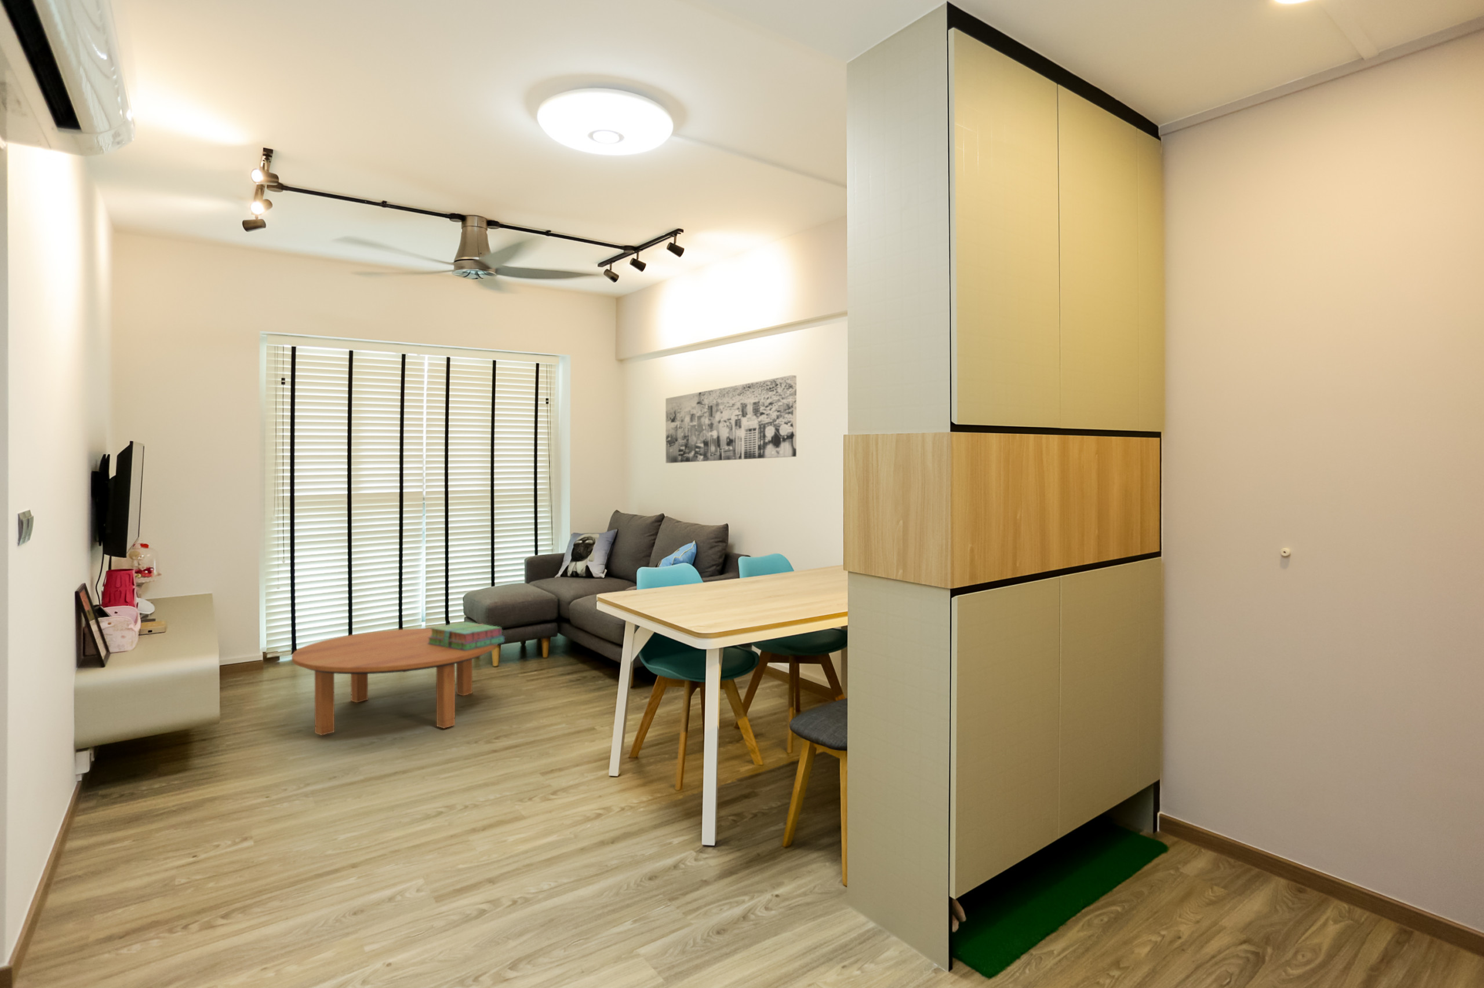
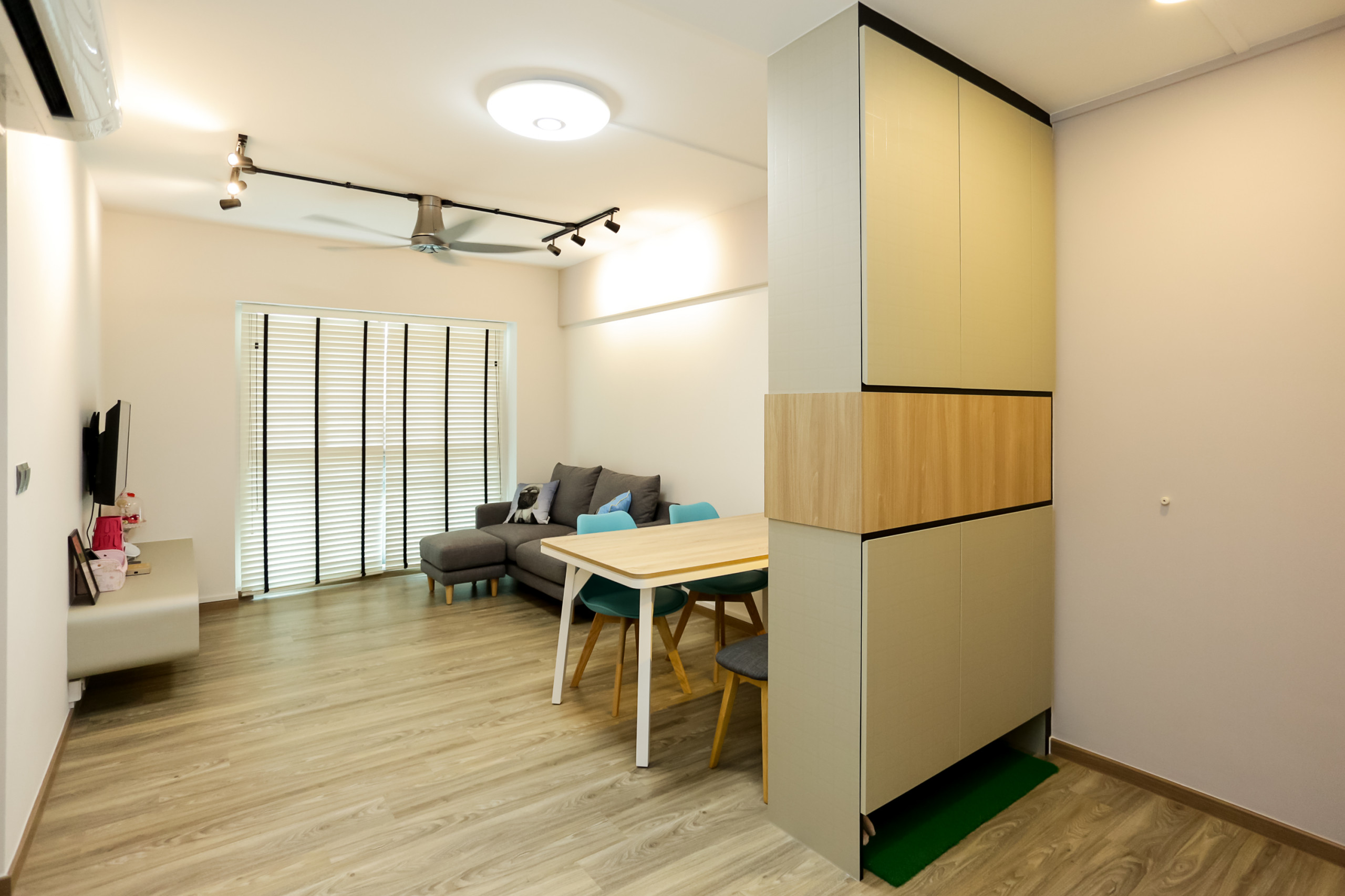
- wall art [665,375,797,464]
- stack of books [428,622,505,651]
- coffee table [291,627,499,737]
